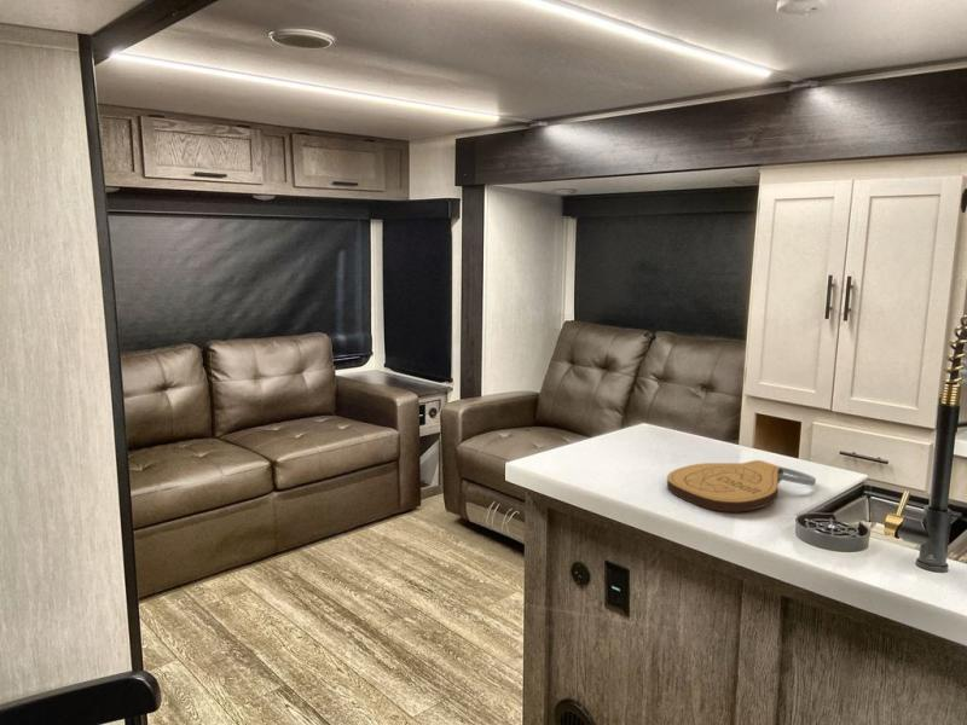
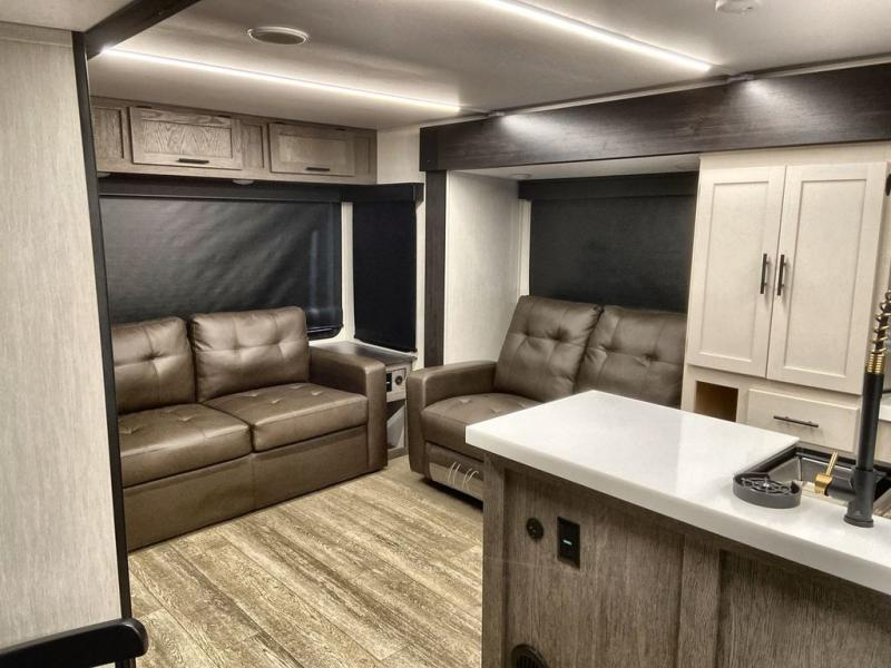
- key chain [666,459,817,512]
